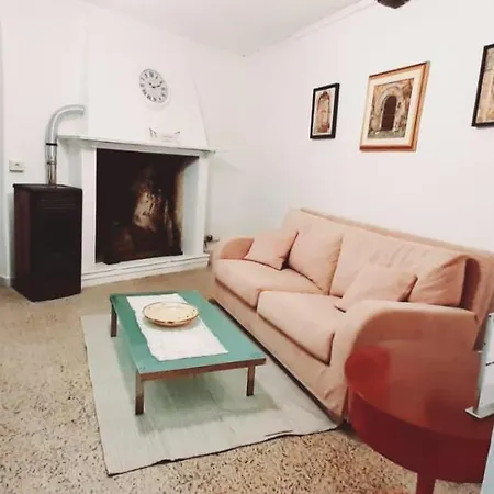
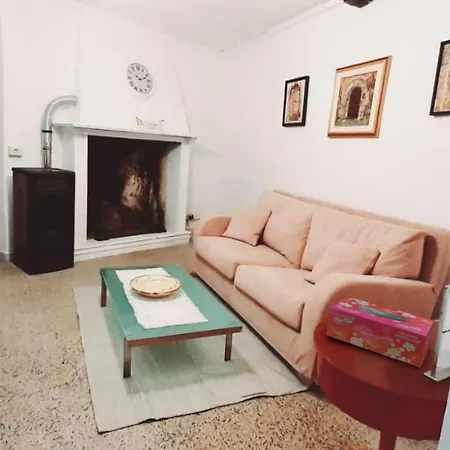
+ tissue box [325,295,435,369]
